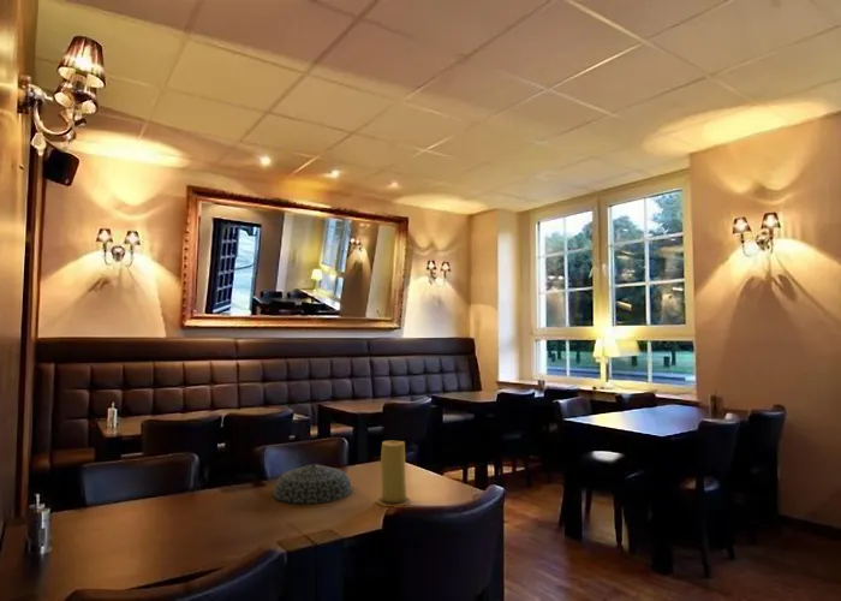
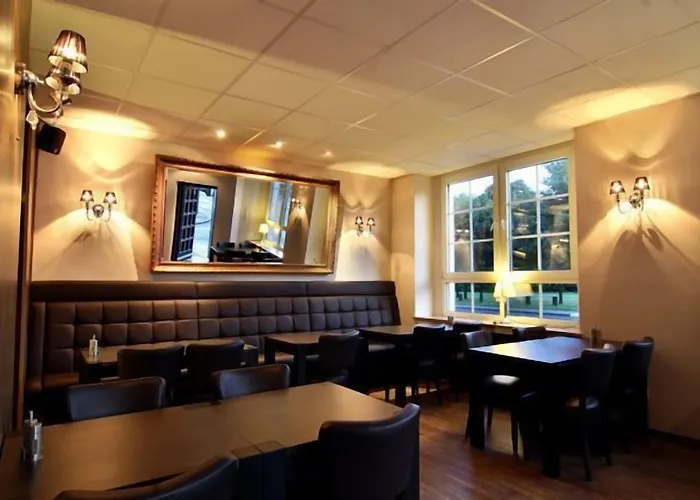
- bowl [273,463,353,505]
- candle [375,440,411,507]
